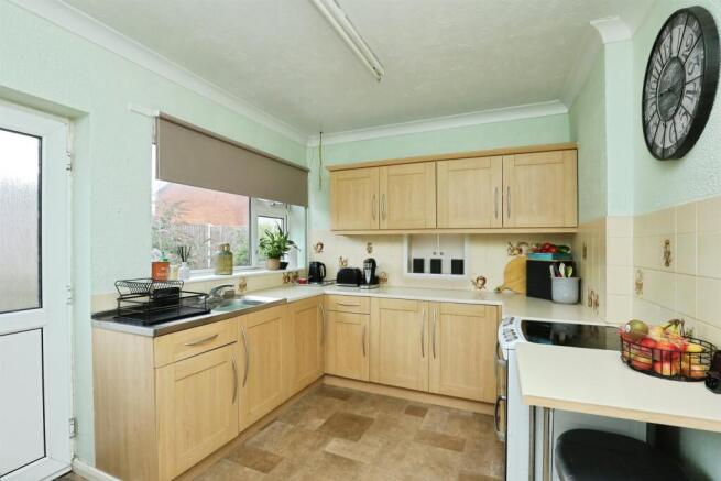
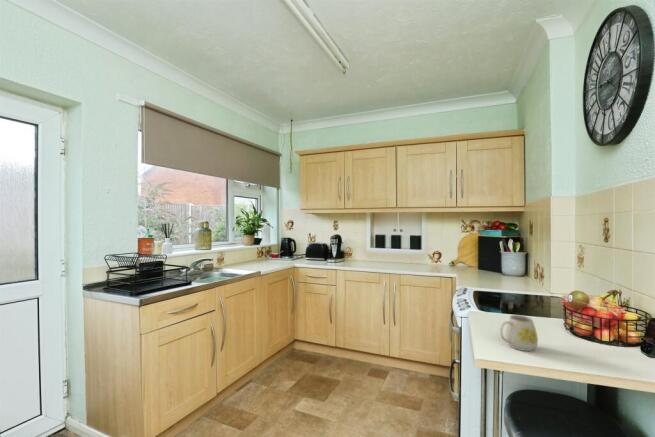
+ mug [499,314,539,352]
